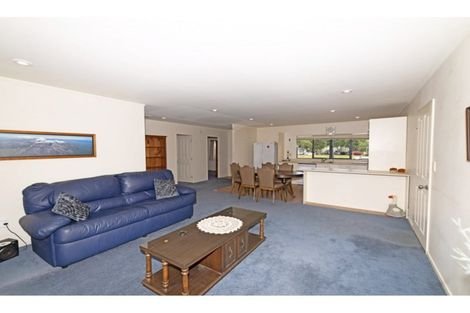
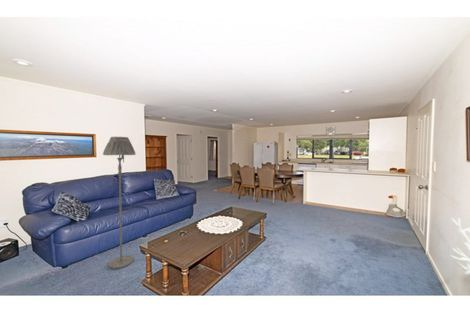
+ floor lamp [102,136,137,270]
